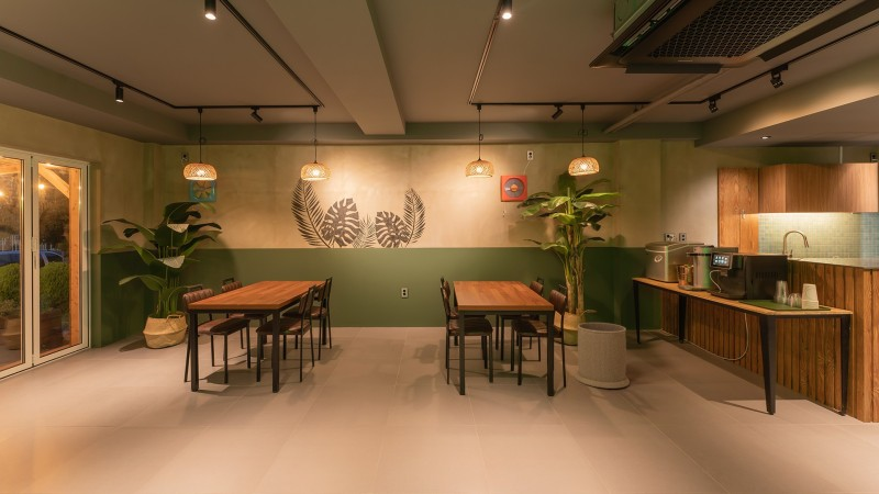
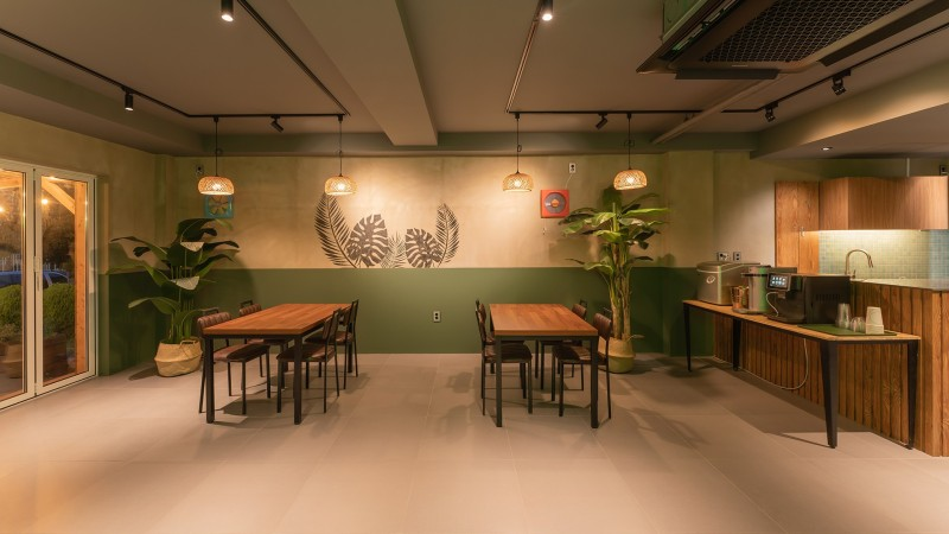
- trash can [574,322,631,390]
